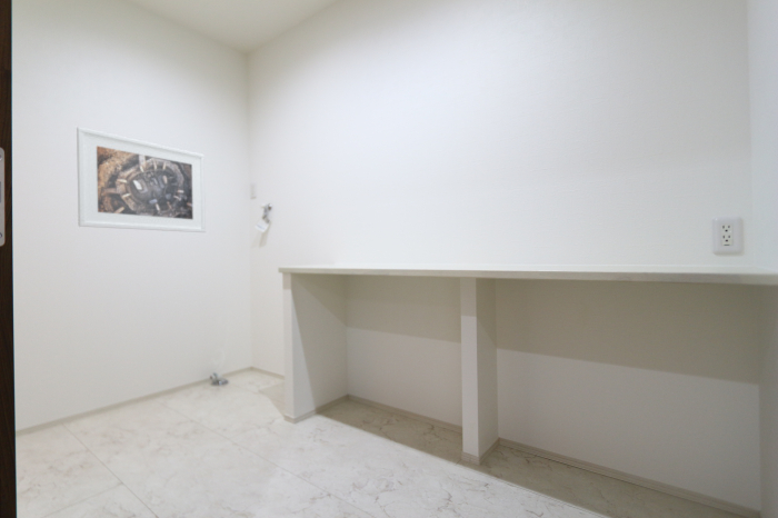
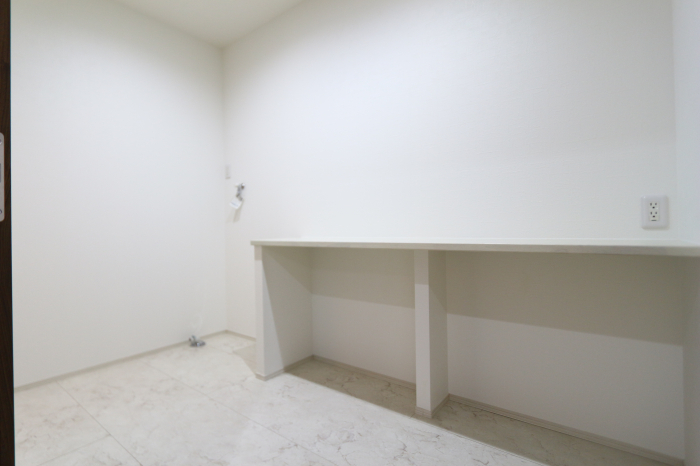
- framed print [76,126,207,233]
